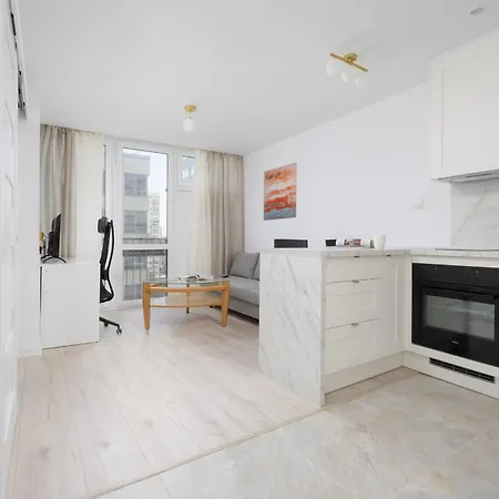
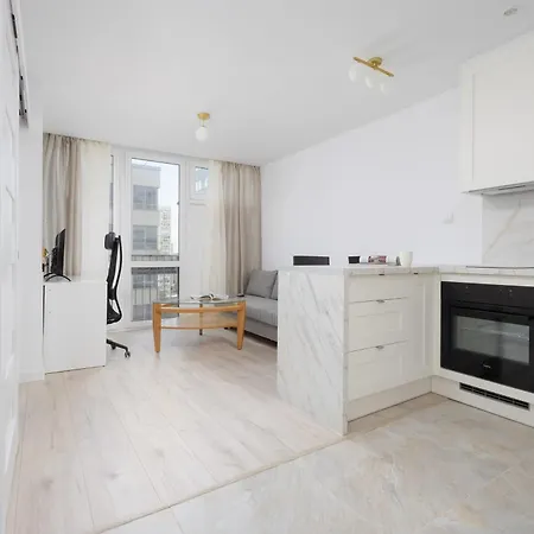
- wall art [263,162,298,222]
